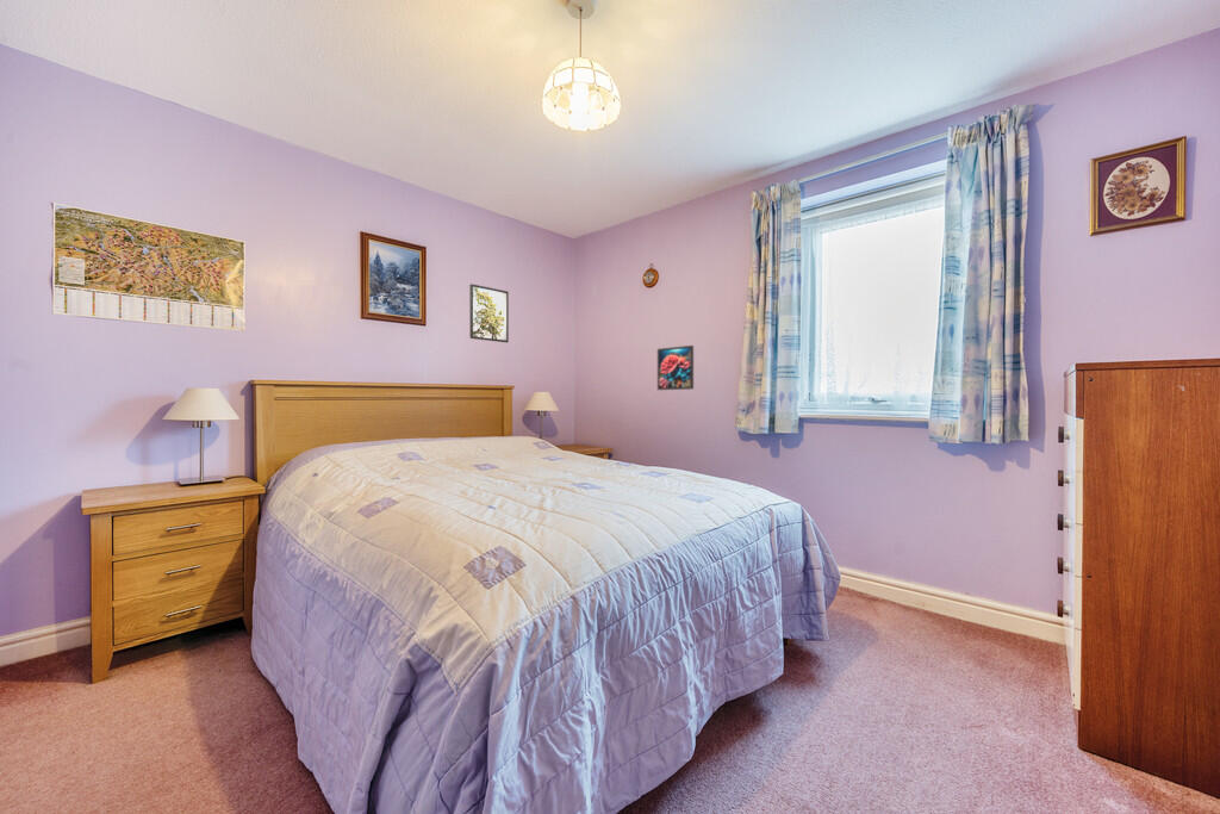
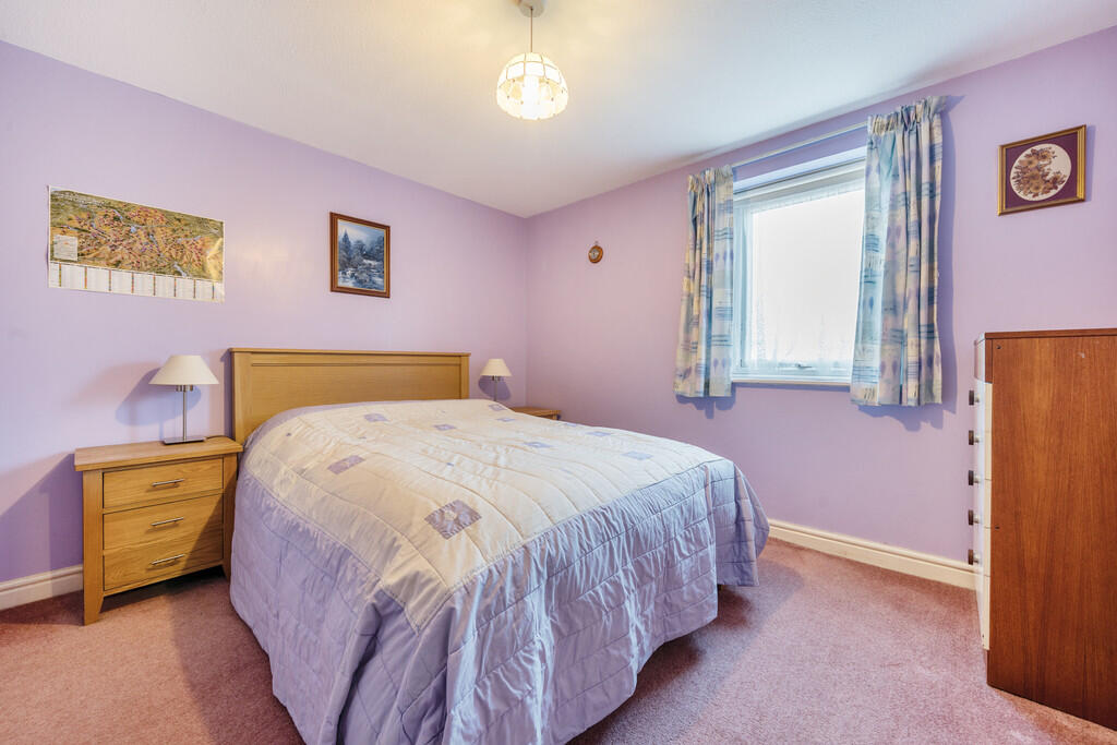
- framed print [656,344,695,391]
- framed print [468,282,510,343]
